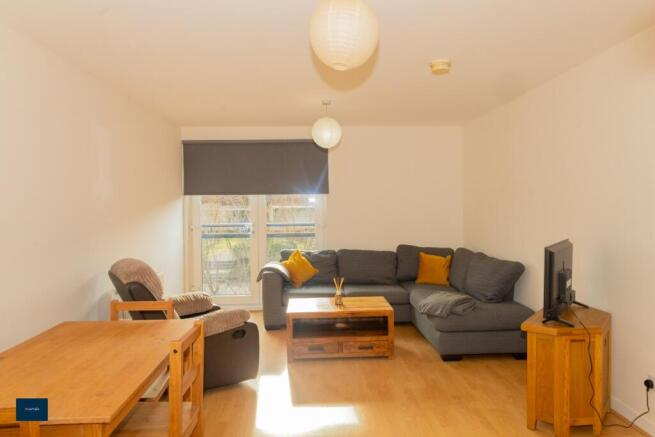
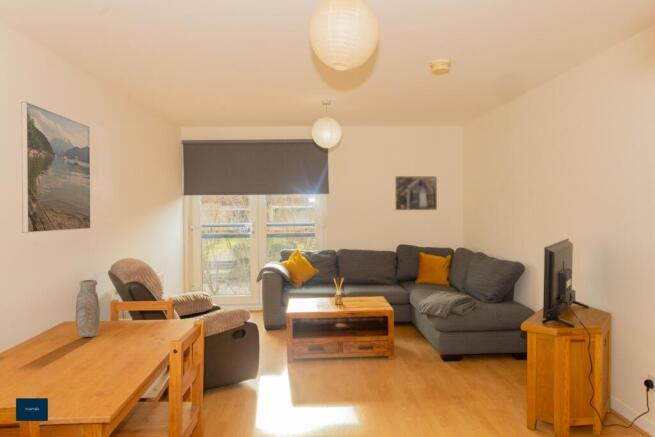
+ vase [75,279,101,338]
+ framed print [394,175,438,211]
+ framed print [20,101,92,234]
